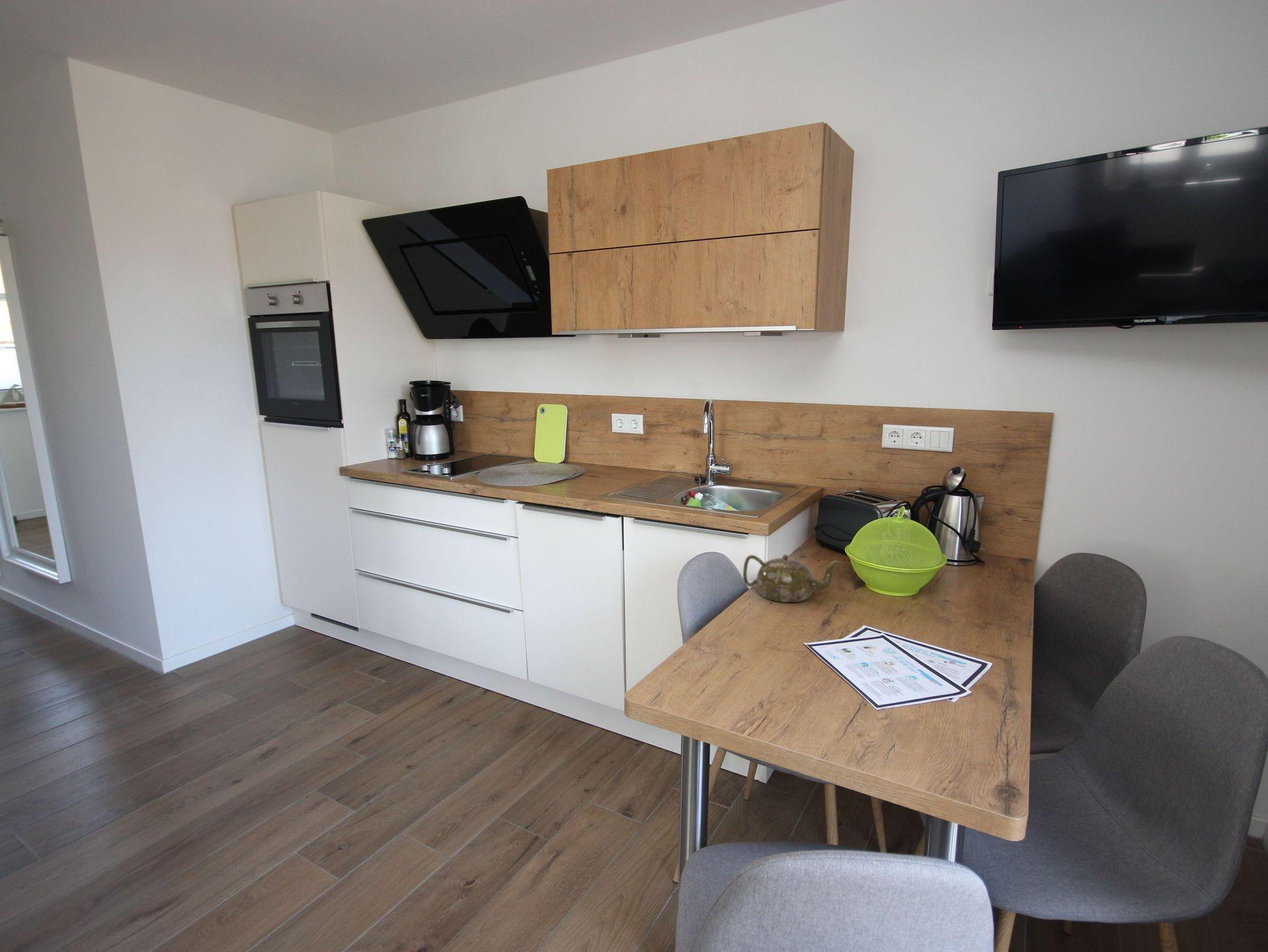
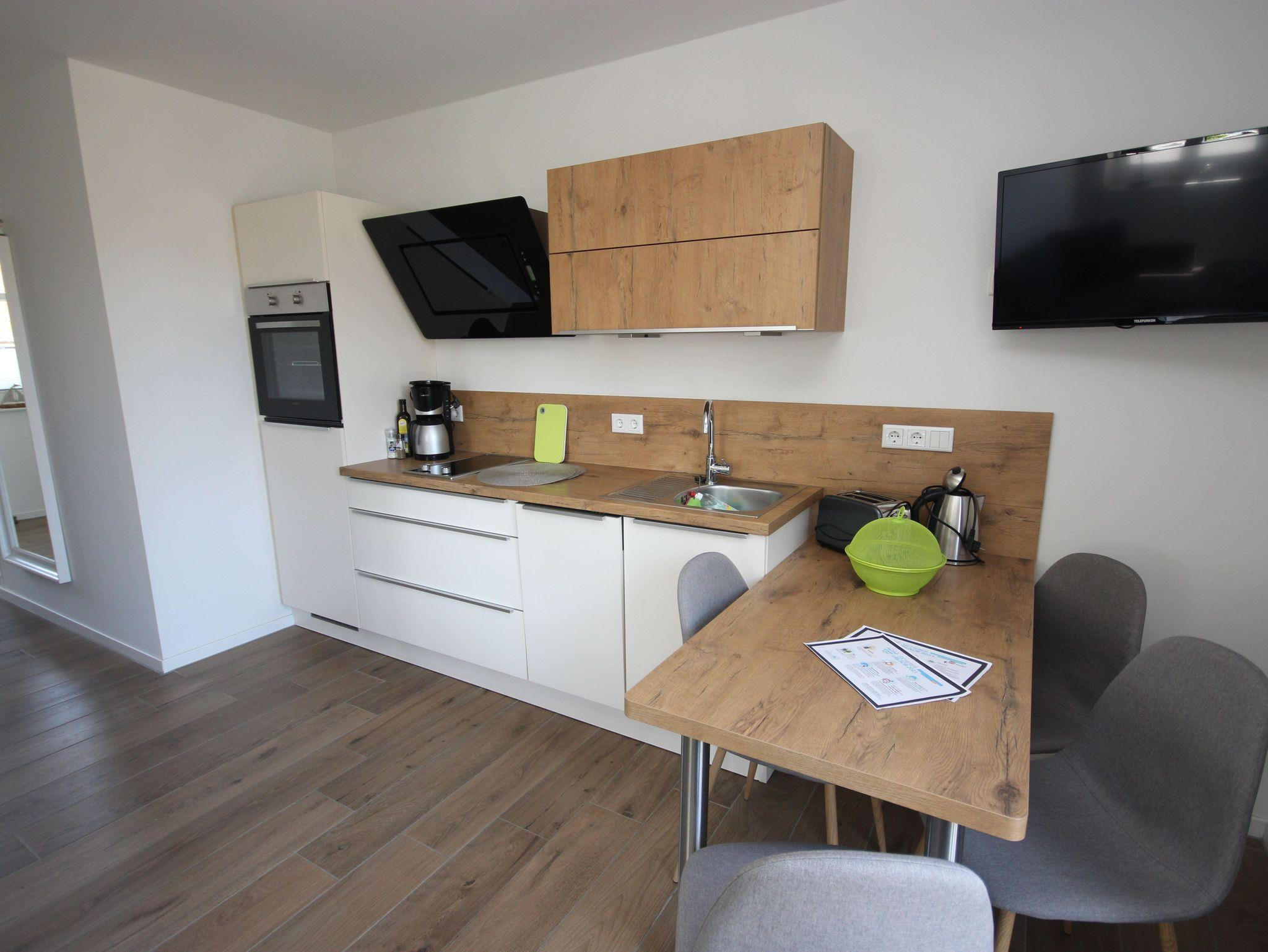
- teapot [742,554,841,603]
